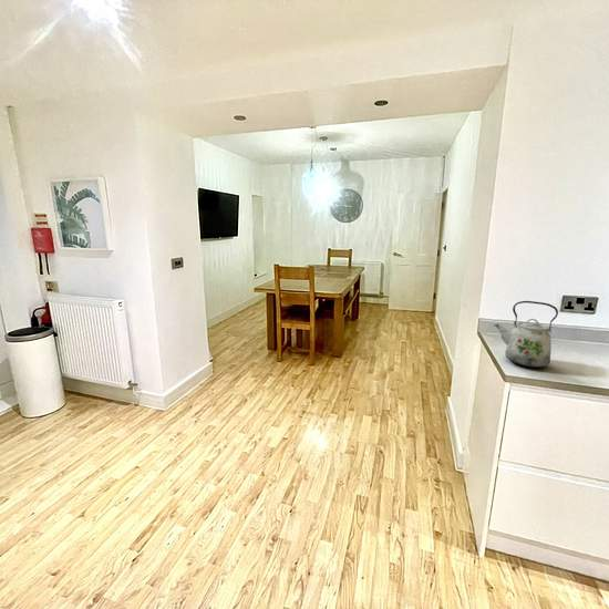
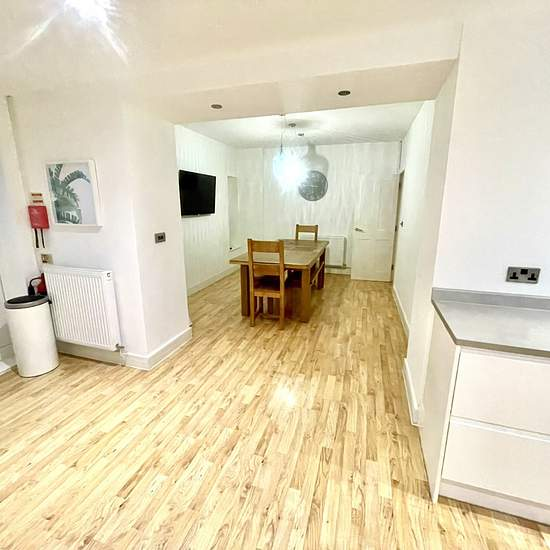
- kettle [493,300,559,369]
